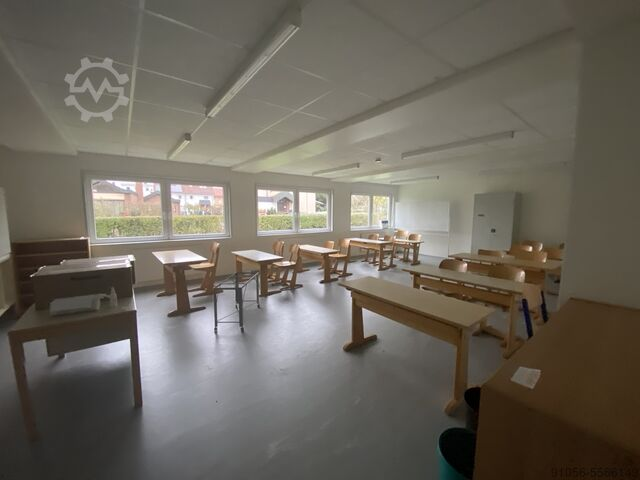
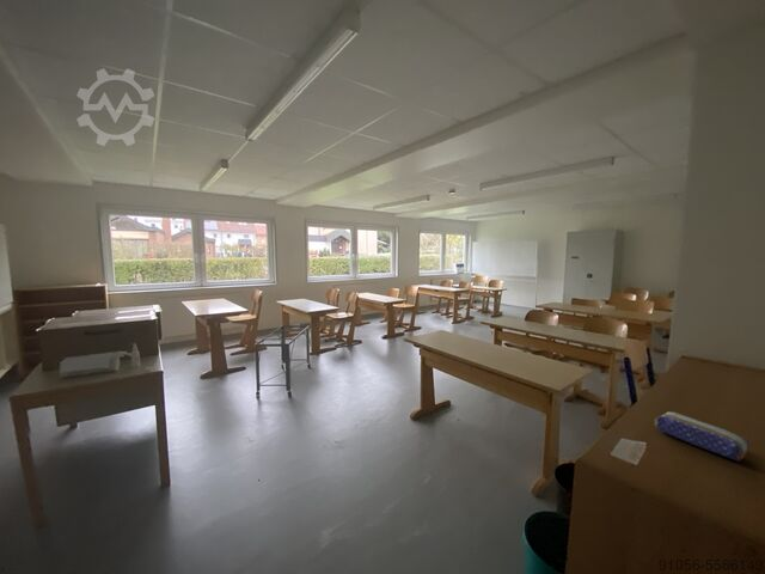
+ pencil case [654,410,751,463]
